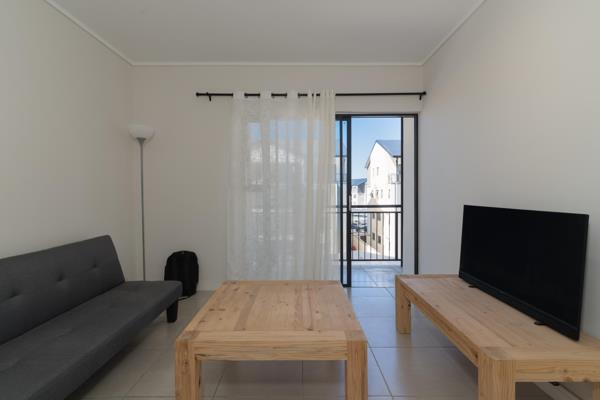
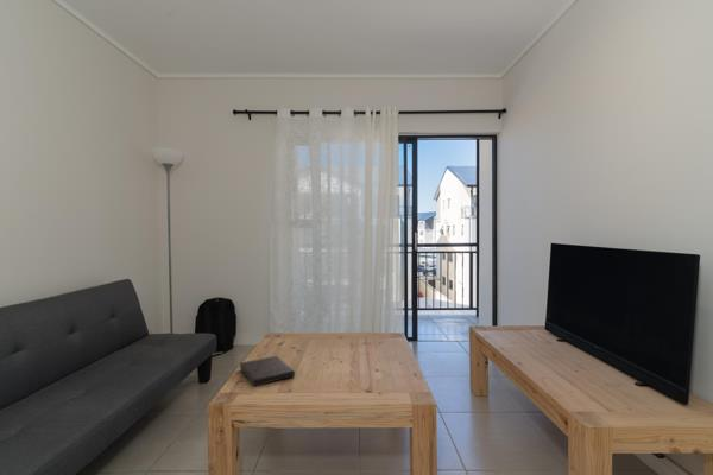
+ book [239,355,296,387]
